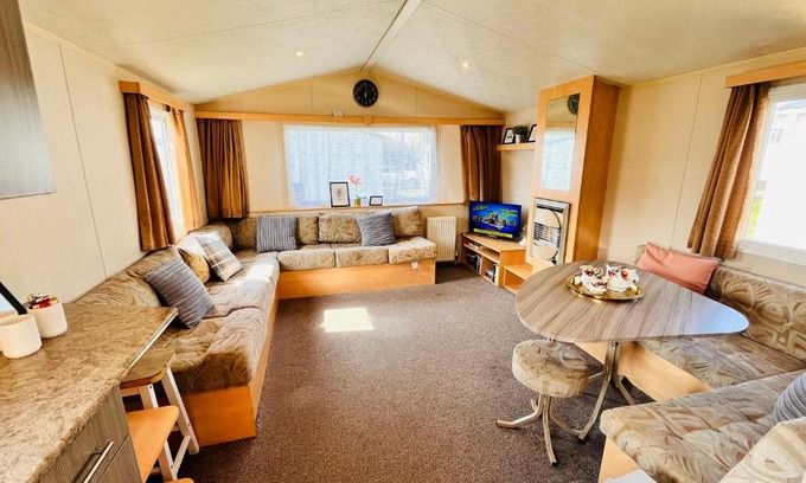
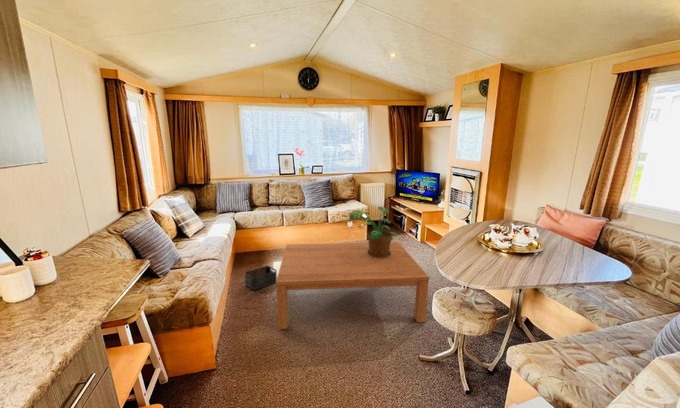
+ potted plant [348,205,398,258]
+ coffee table [275,241,430,330]
+ storage bin [244,265,278,291]
